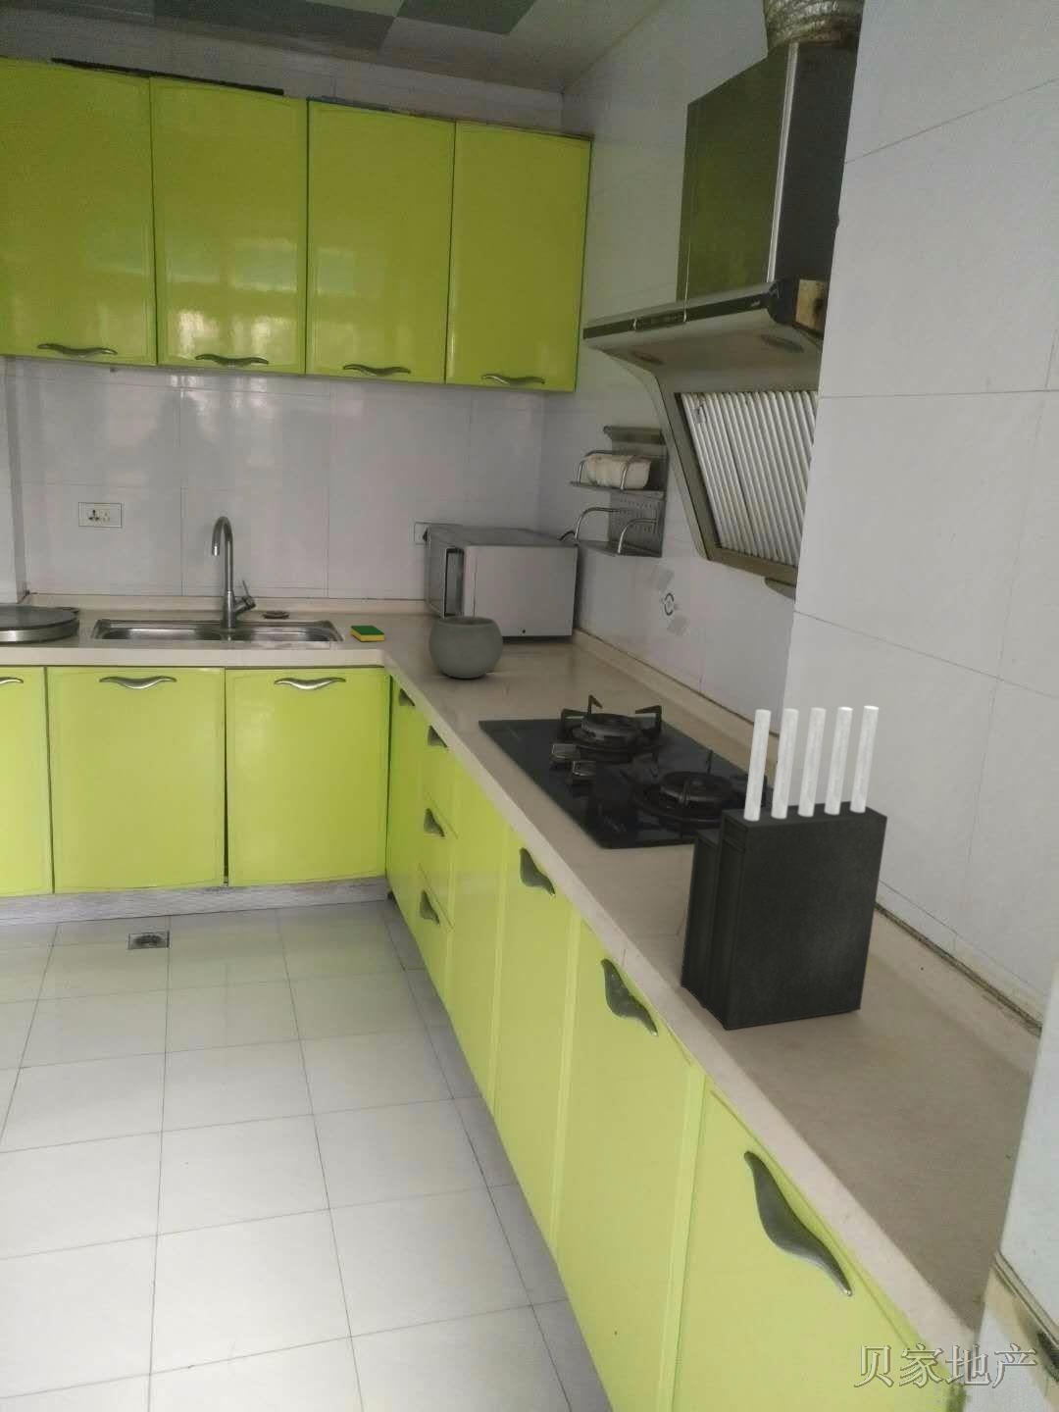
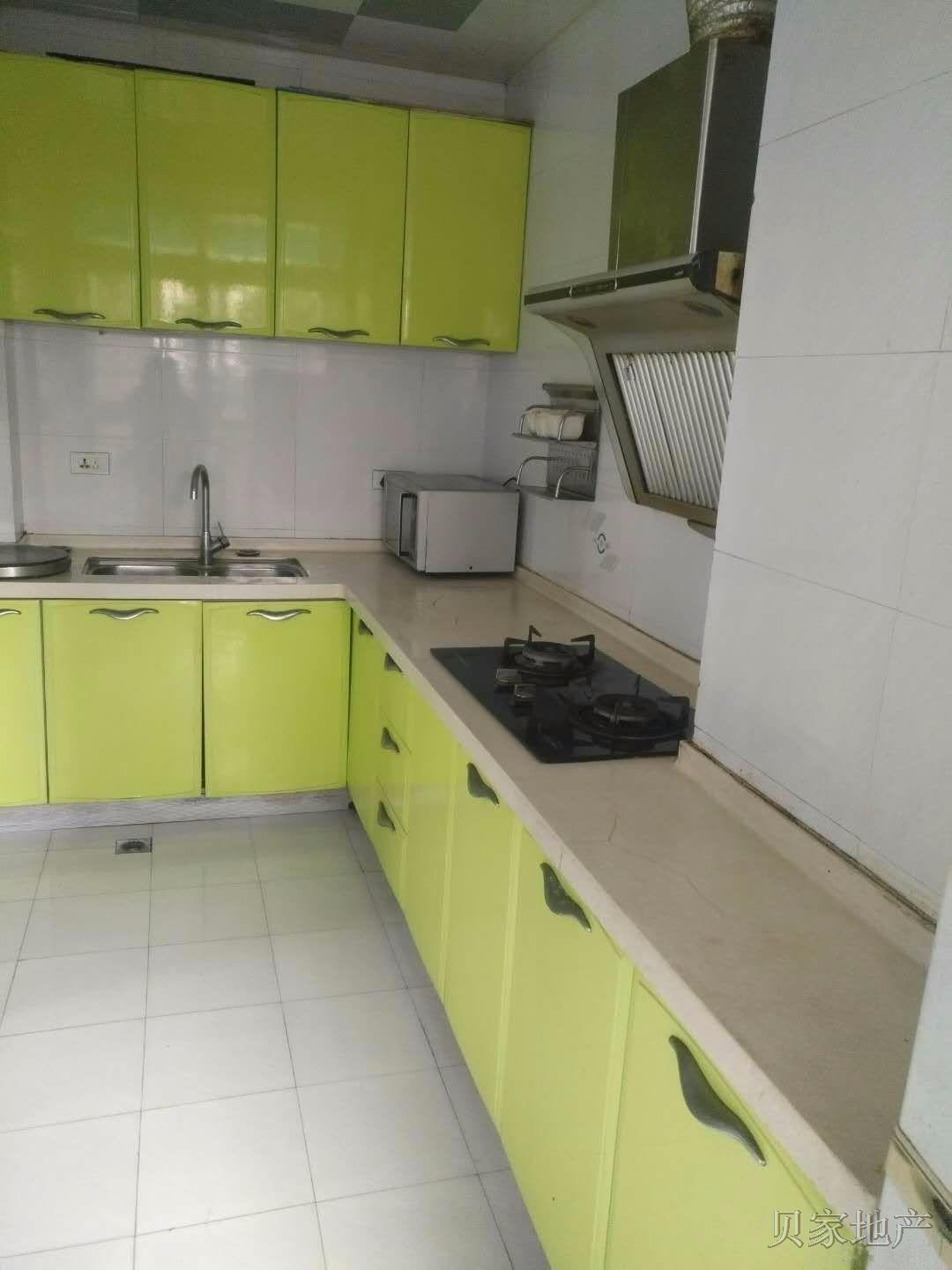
- dish sponge [350,625,385,643]
- knife block [680,705,889,1032]
- bowl [427,615,504,679]
